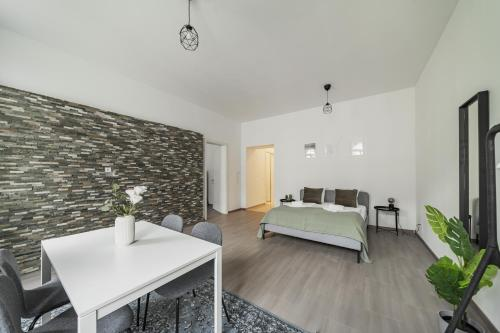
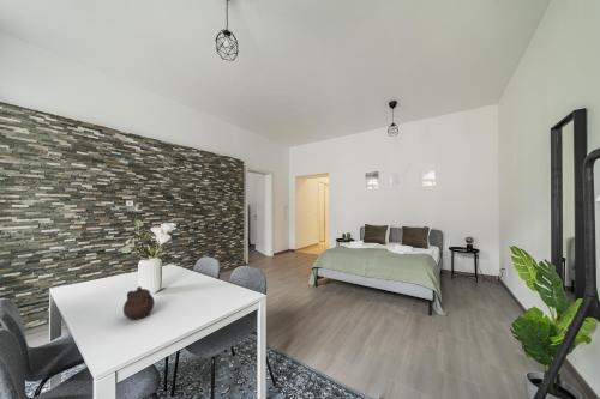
+ teapot [122,285,156,321]
